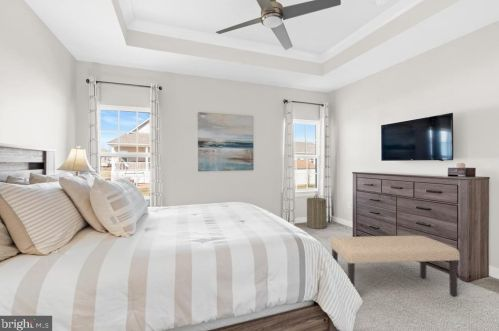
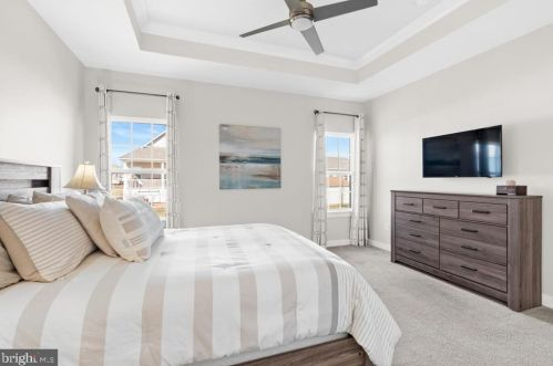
- laundry hamper [306,193,327,230]
- bench [330,235,461,297]
